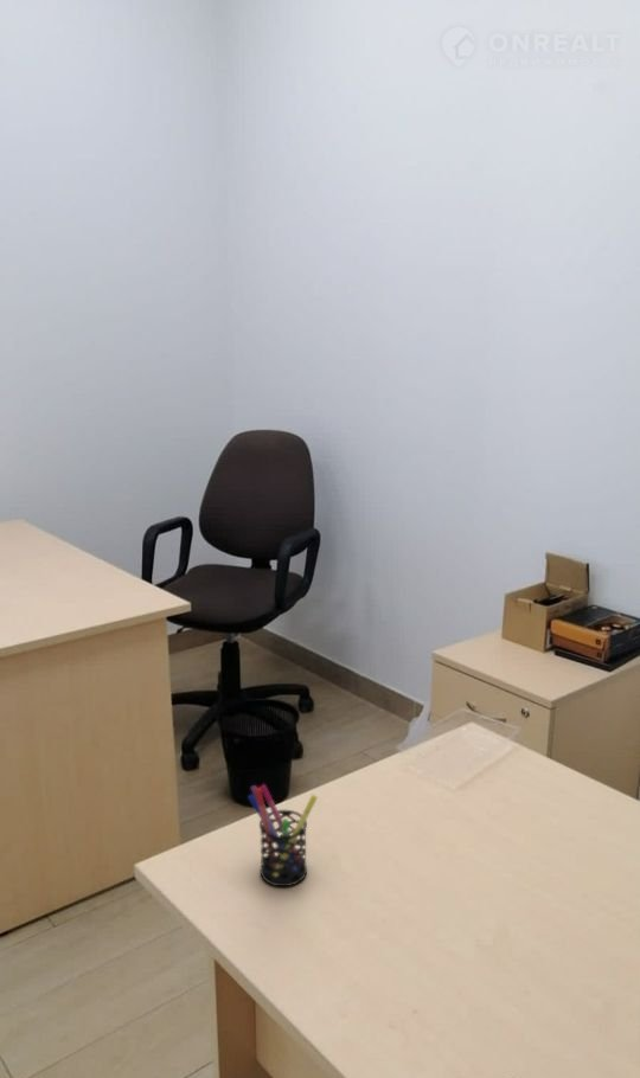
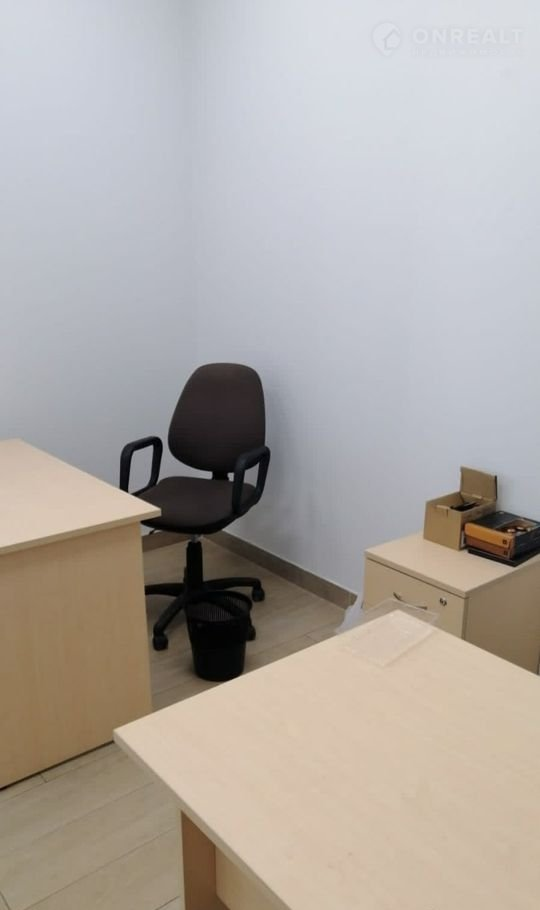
- pen holder [247,783,319,887]
